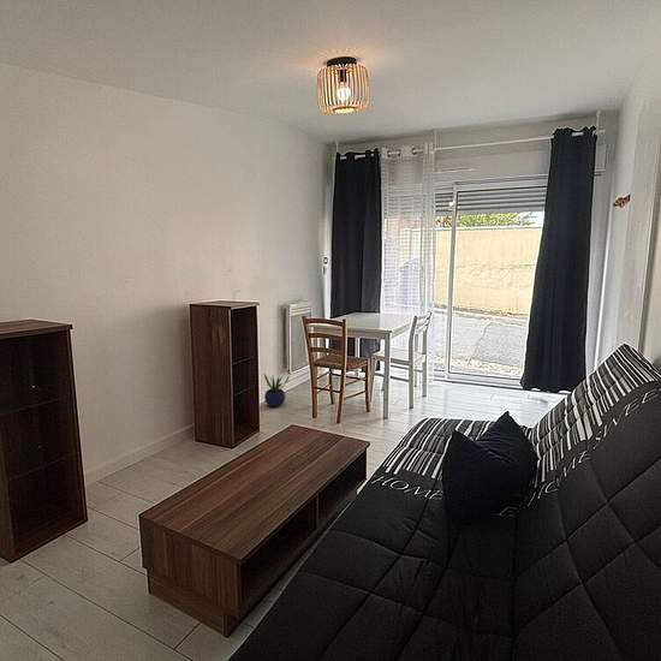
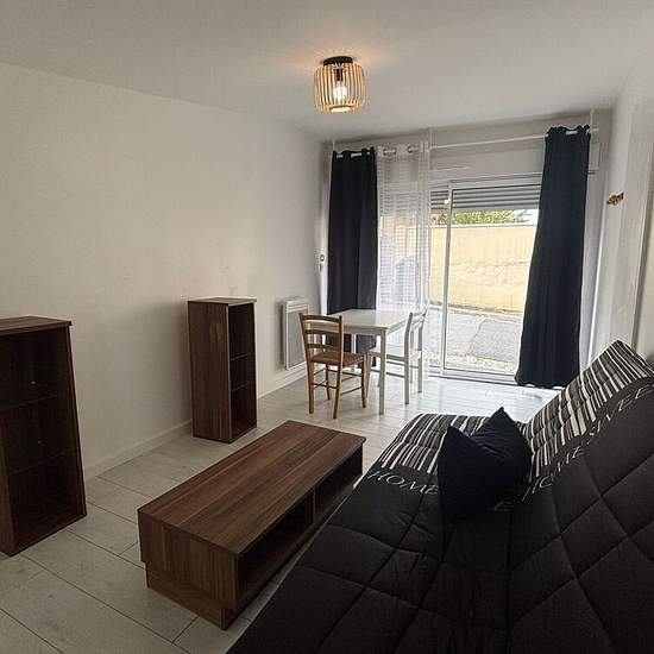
- potted plant [262,371,291,407]
